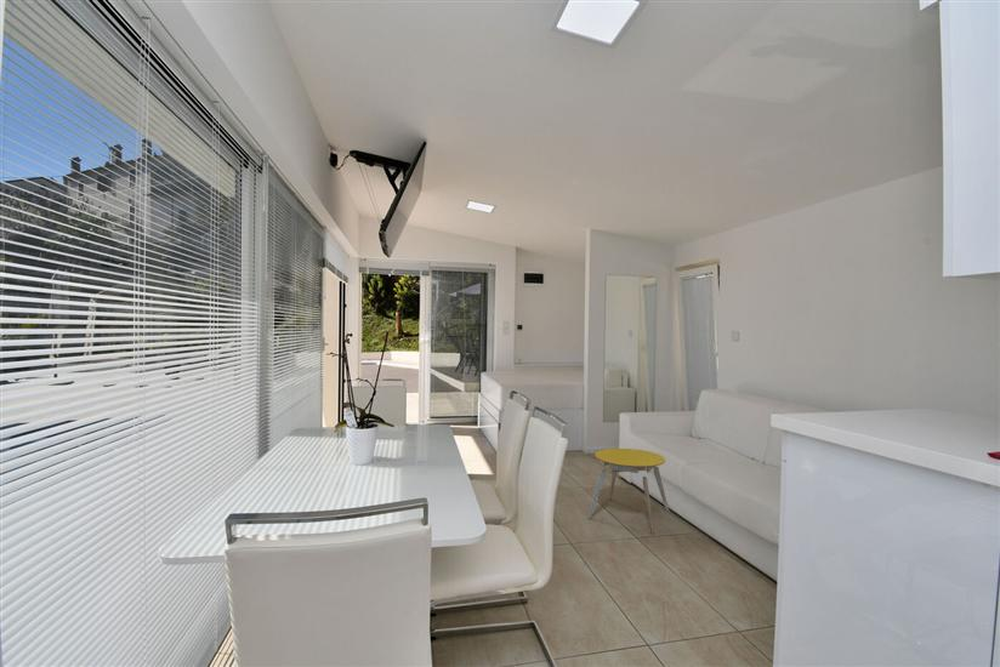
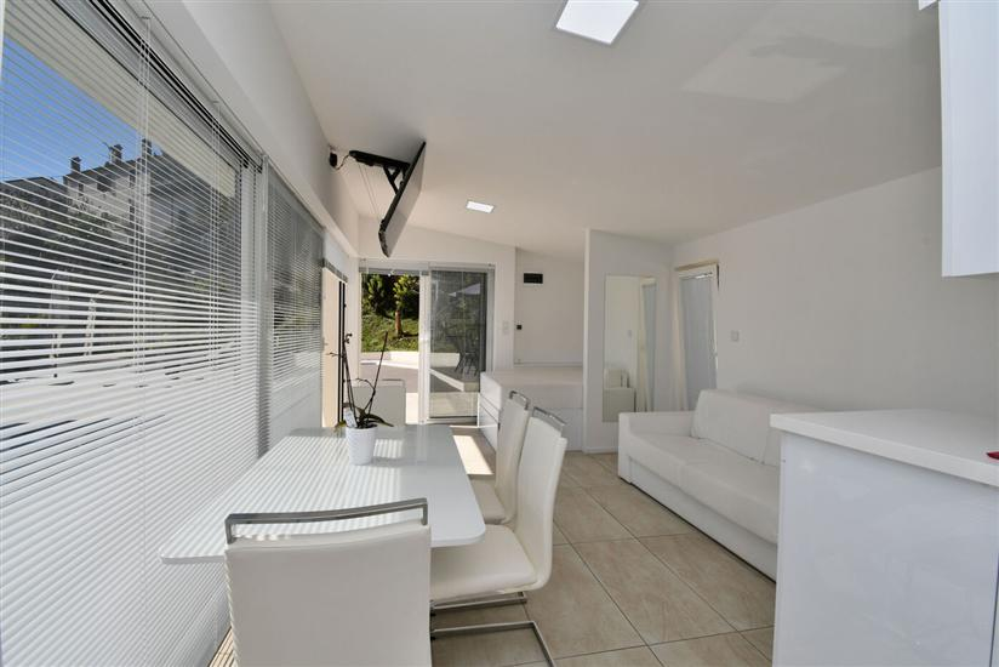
- stool [587,447,670,535]
